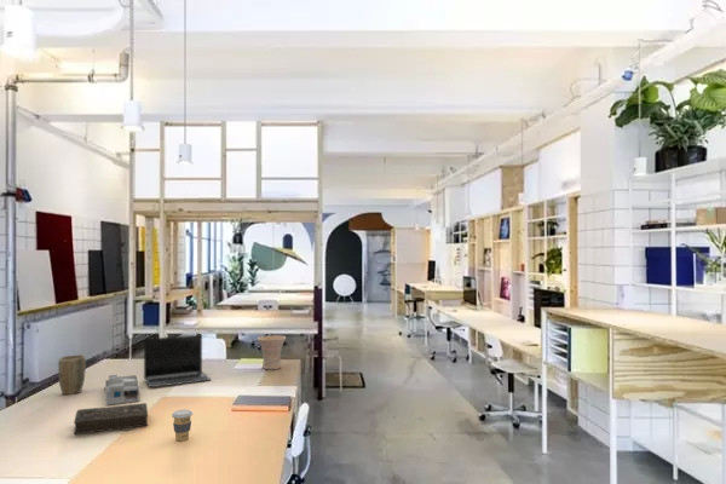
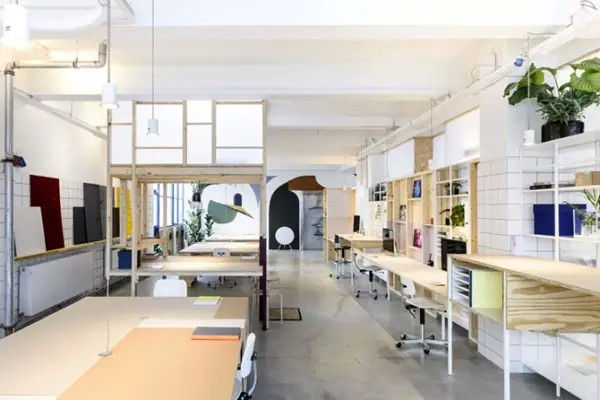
- plant pot [57,353,87,396]
- coffee cup [171,409,194,442]
- book [73,402,149,436]
- vase [257,334,287,370]
- laptop [143,334,212,388]
- desk organizer [104,374,140,407]
